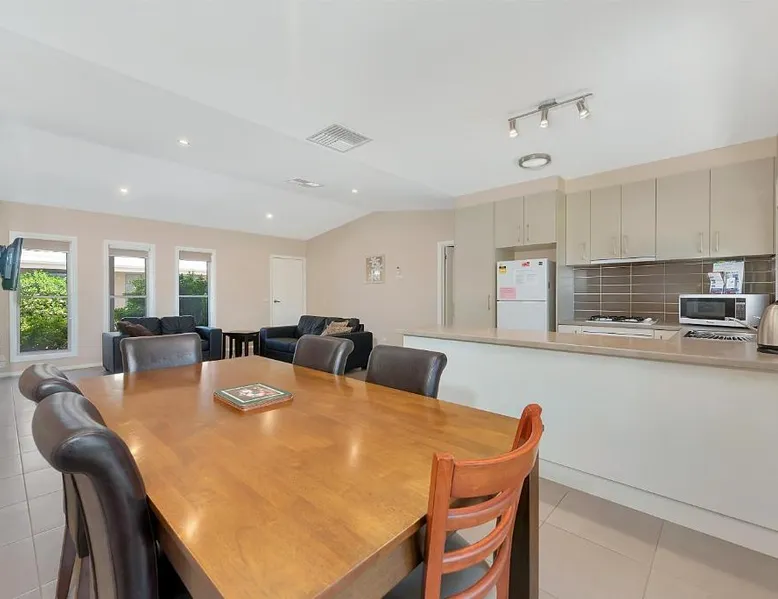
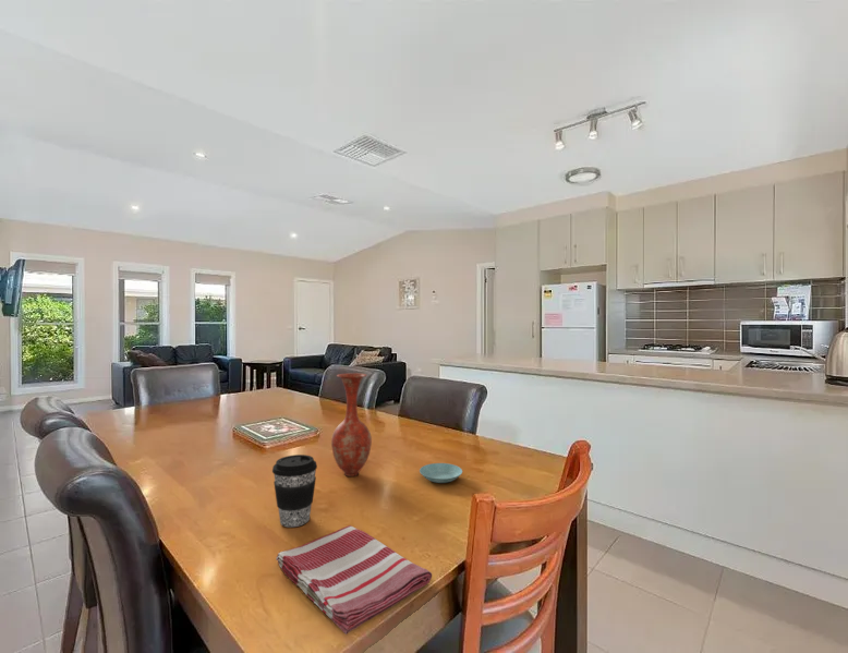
+ vase [330,372,373,477]
+ saucer [419,462,463,484]
+ coffee cup [271,454,318,528]
+ dish towel [275,524,433,636]
